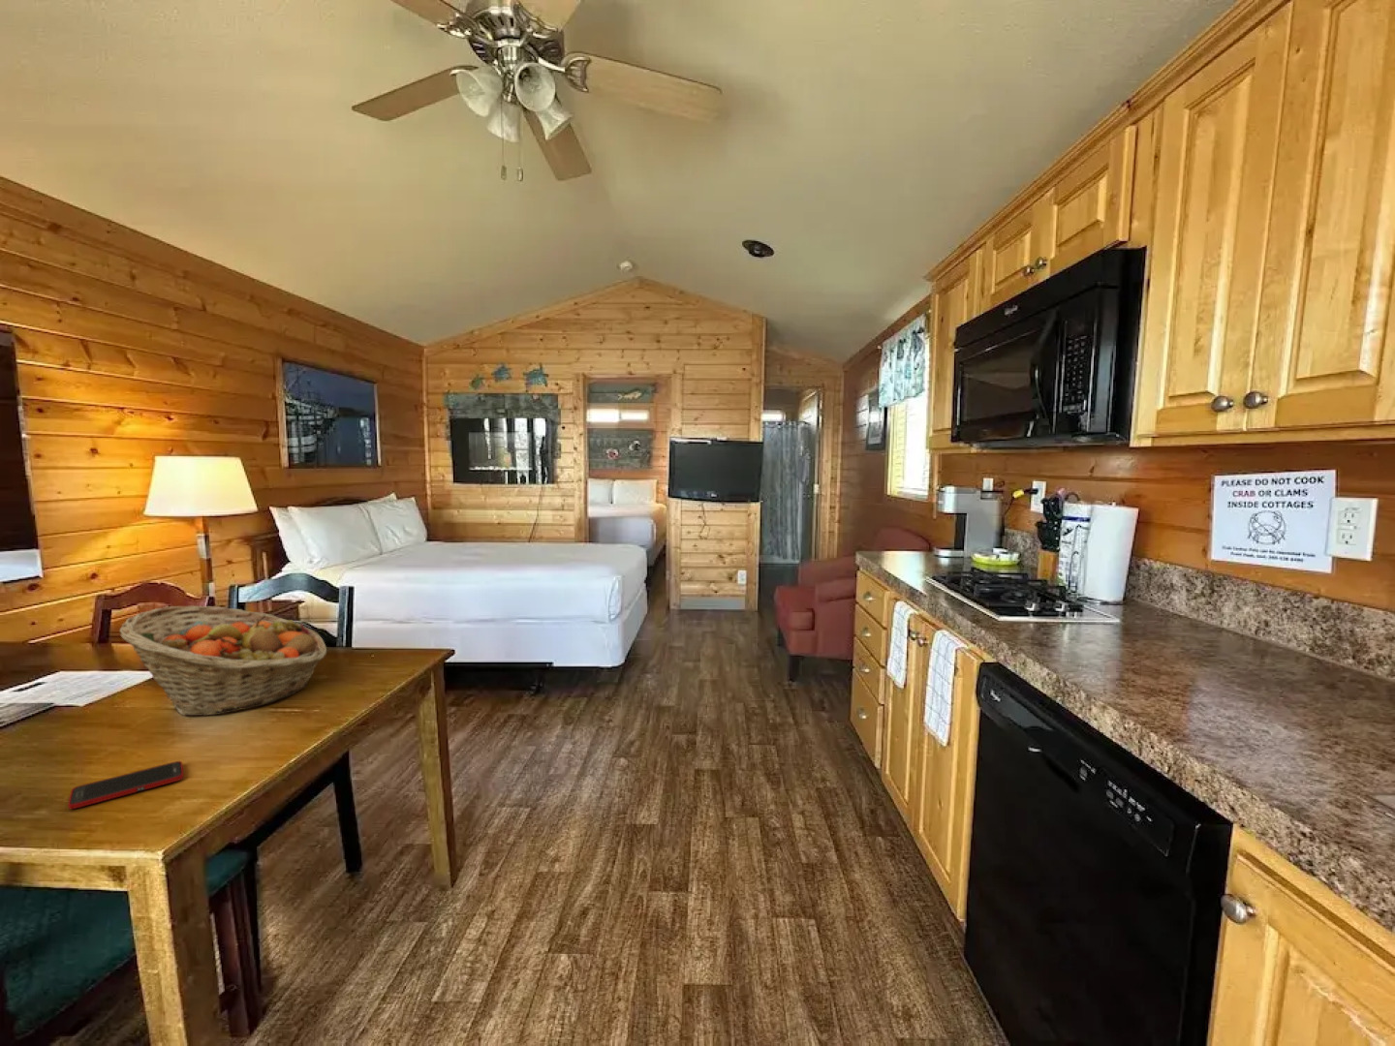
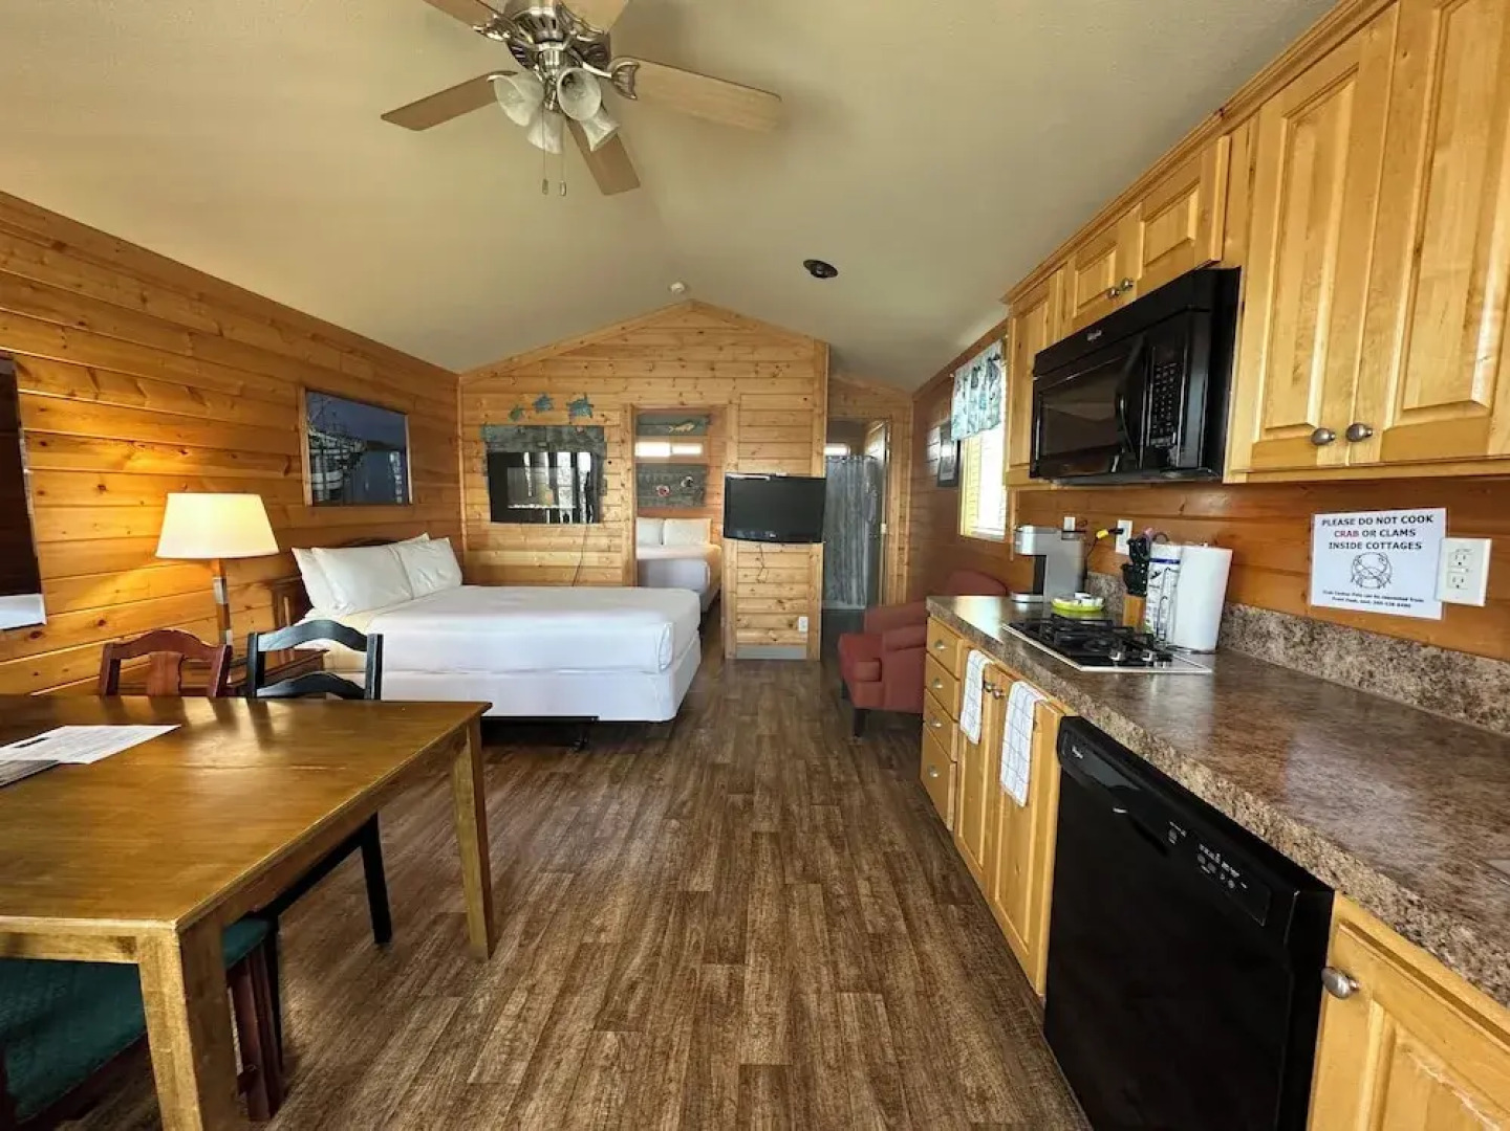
- cell phone [67,760,185,811]
- fruit basket [119,604,327,716]
